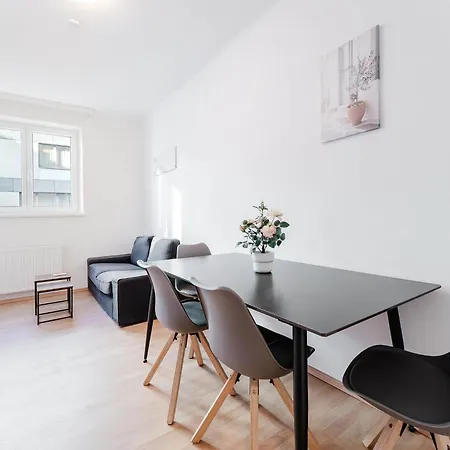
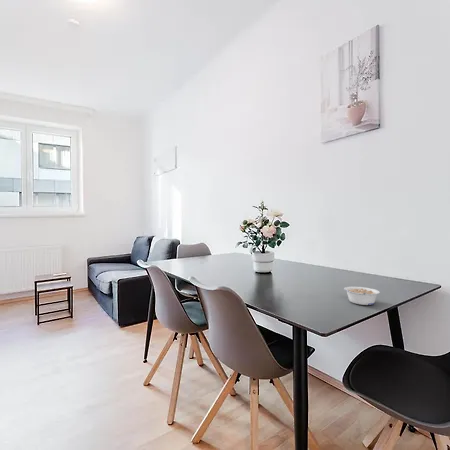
+ legume [343,286,381,306]
